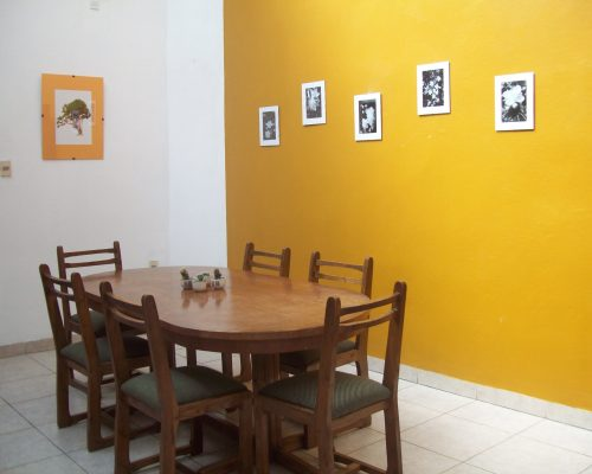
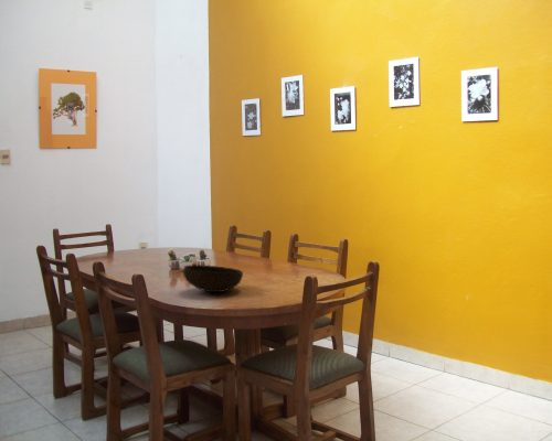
+ bowl [182,263,244,293]
